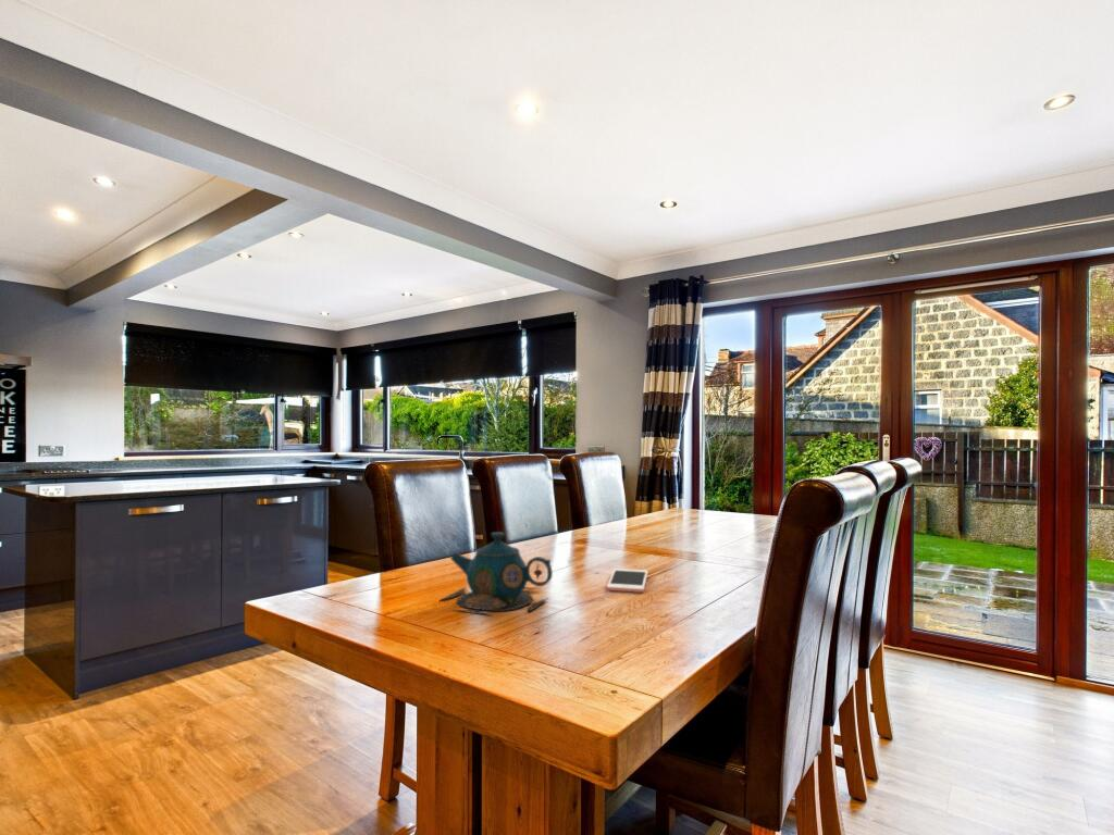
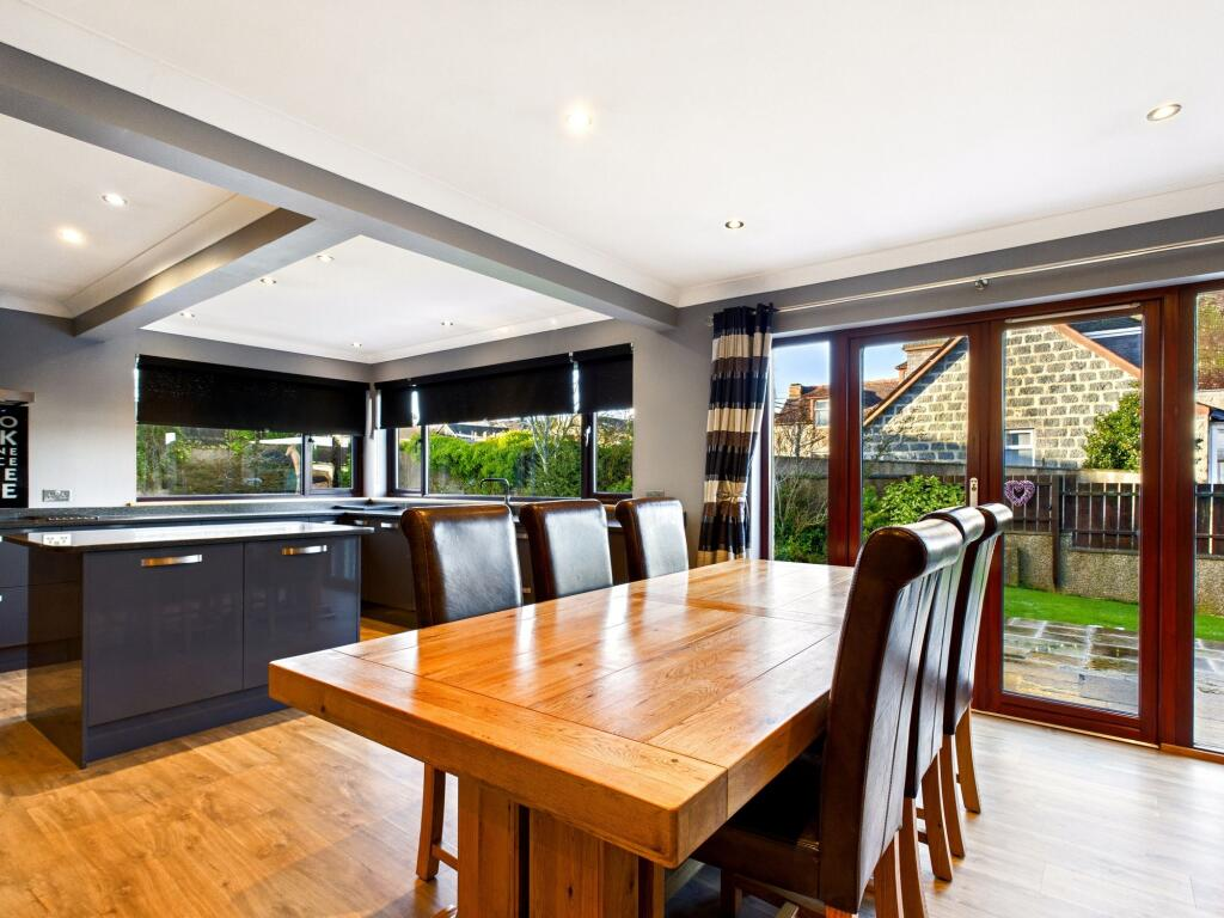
- teapot [440,531,554,618]
- cell phone [606,568,648,594]
